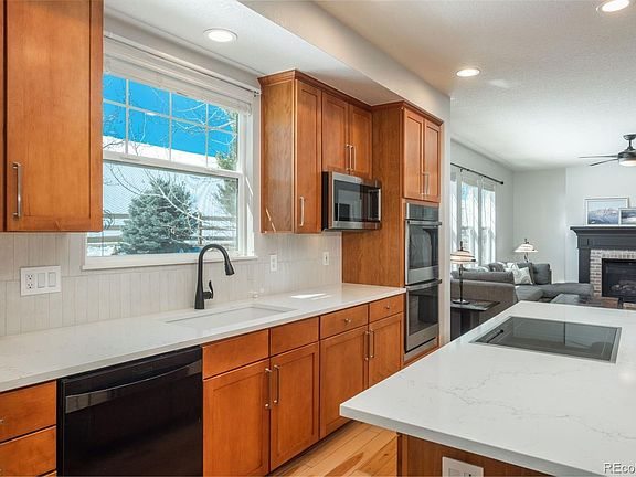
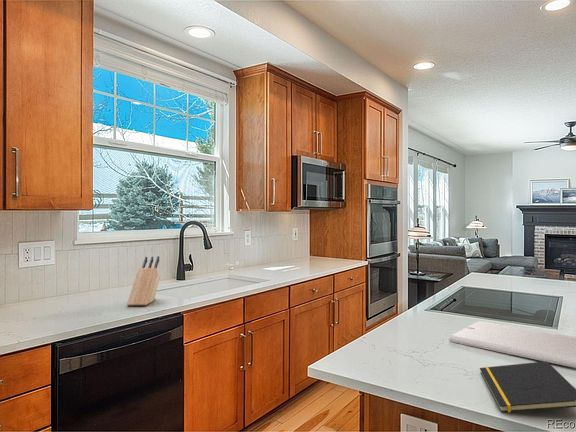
+ notepad [479,361,576,413]
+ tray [448,320,576,369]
+ knife block [126,255,161,306]
